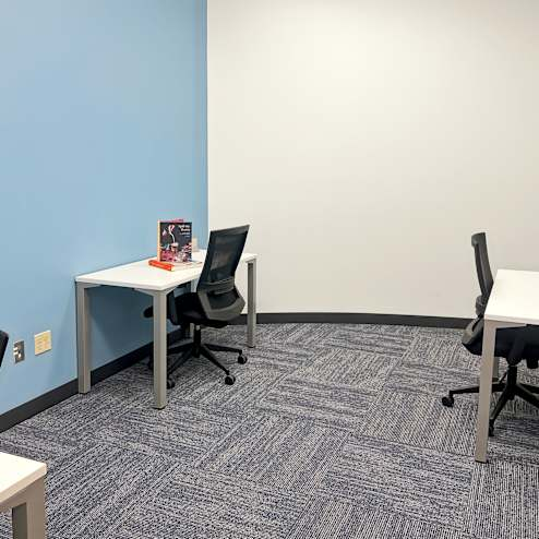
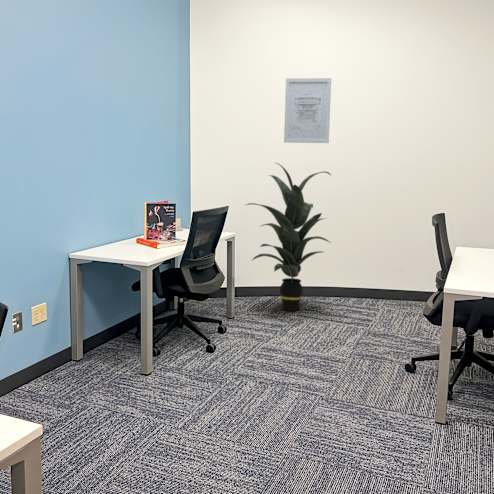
+ indoor plant [245,162,333,312]
+ wall art [283,77,332,144]
